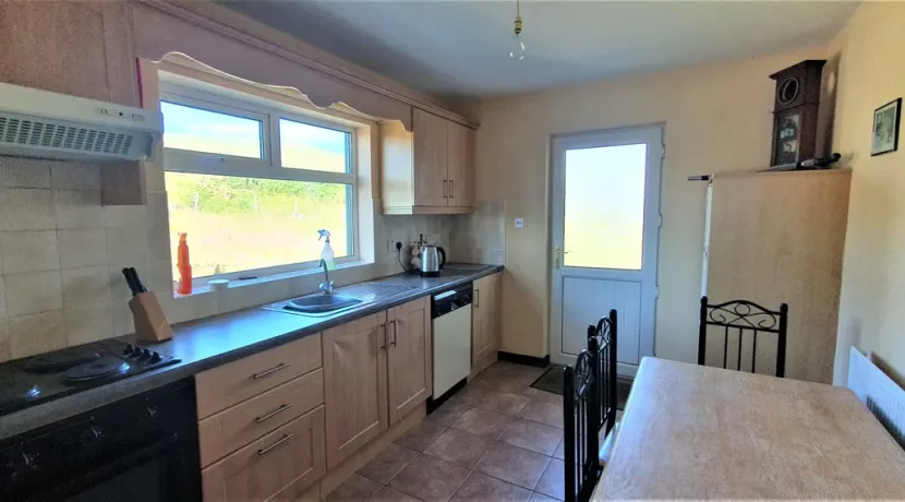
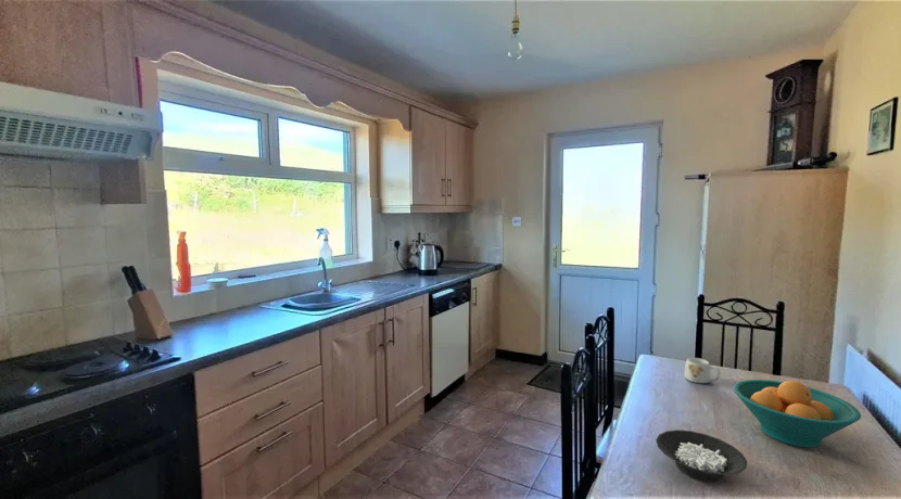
+ cereal bowl [655,428,748,483]
+ mug [684,357,721,384]
+ fruit bowl [732,379,862,448]
